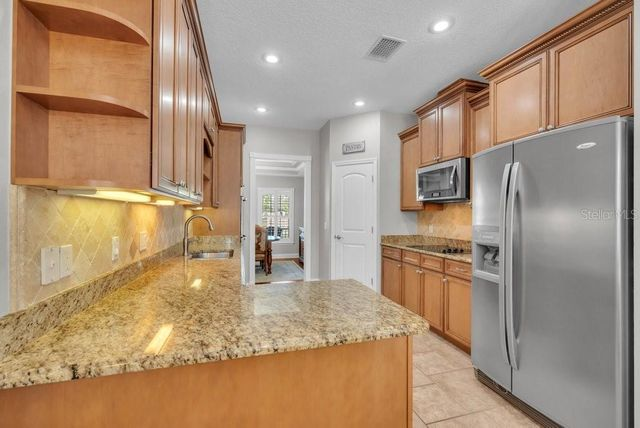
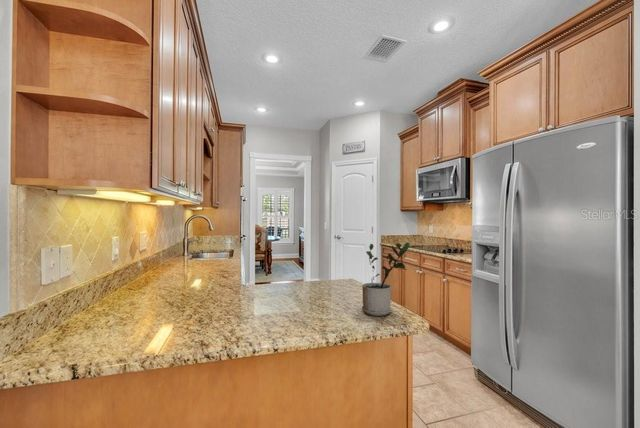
+ potted plant [361,241,411,317]
